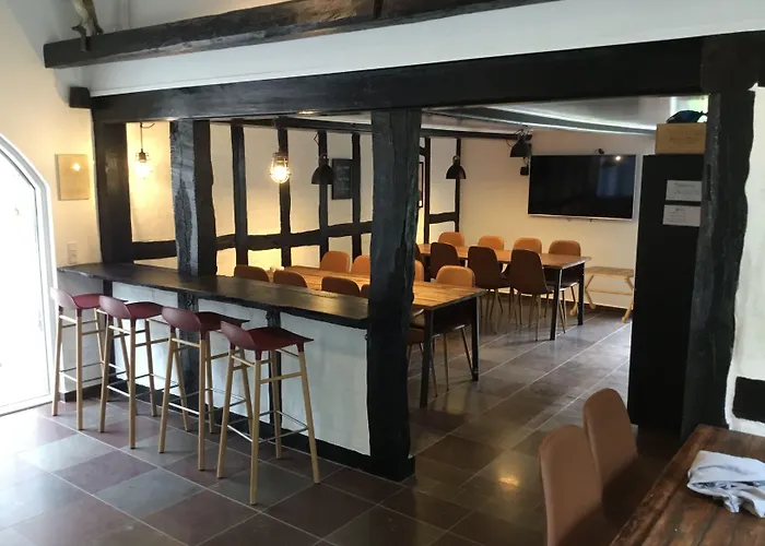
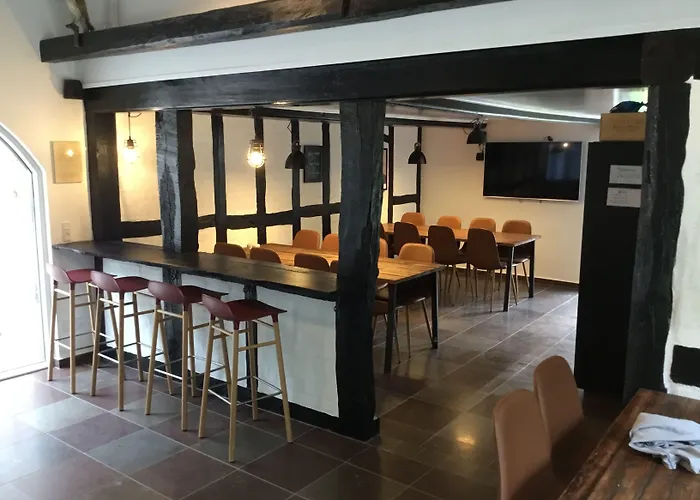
- side table [569,265,635,324]
